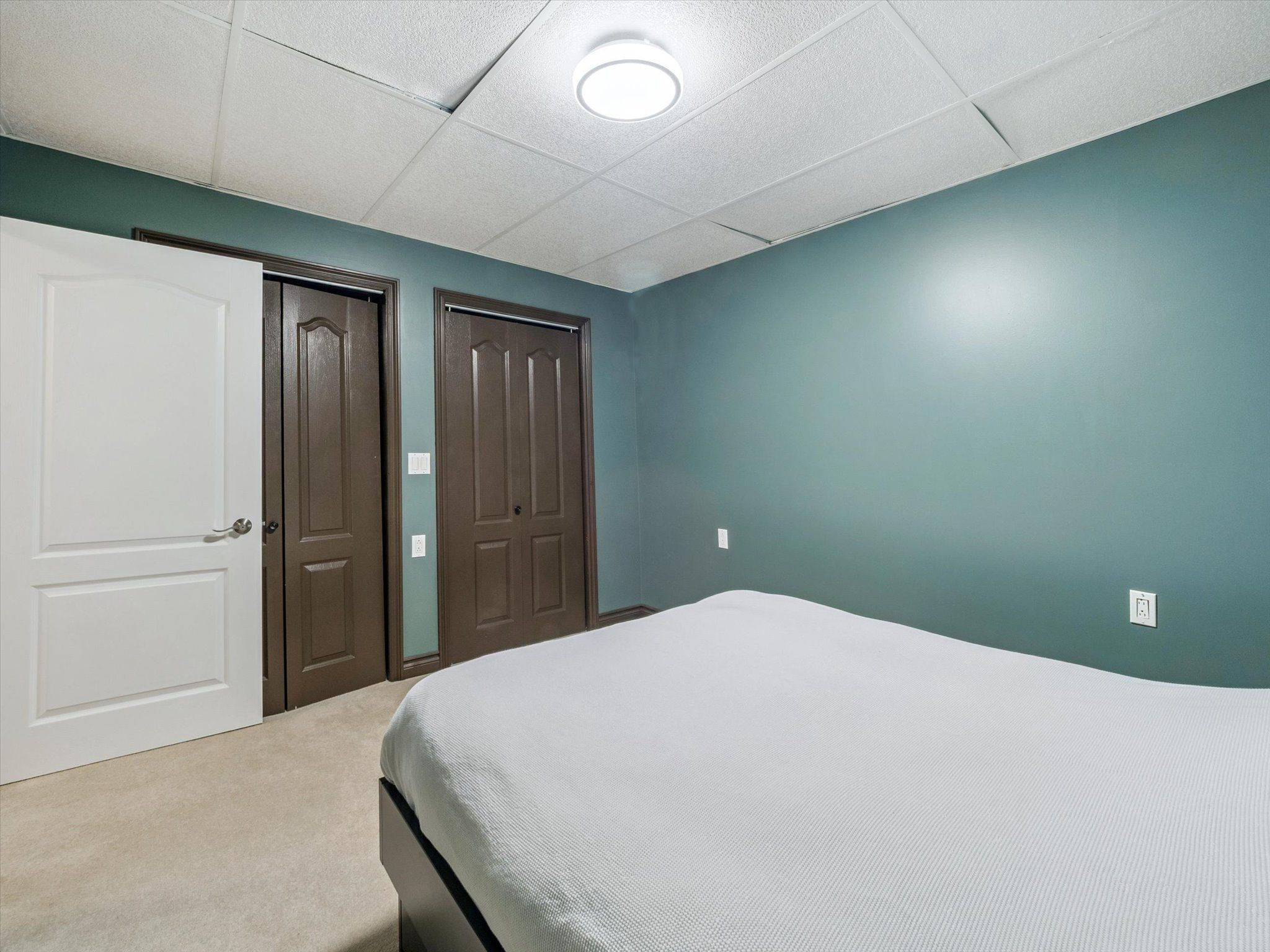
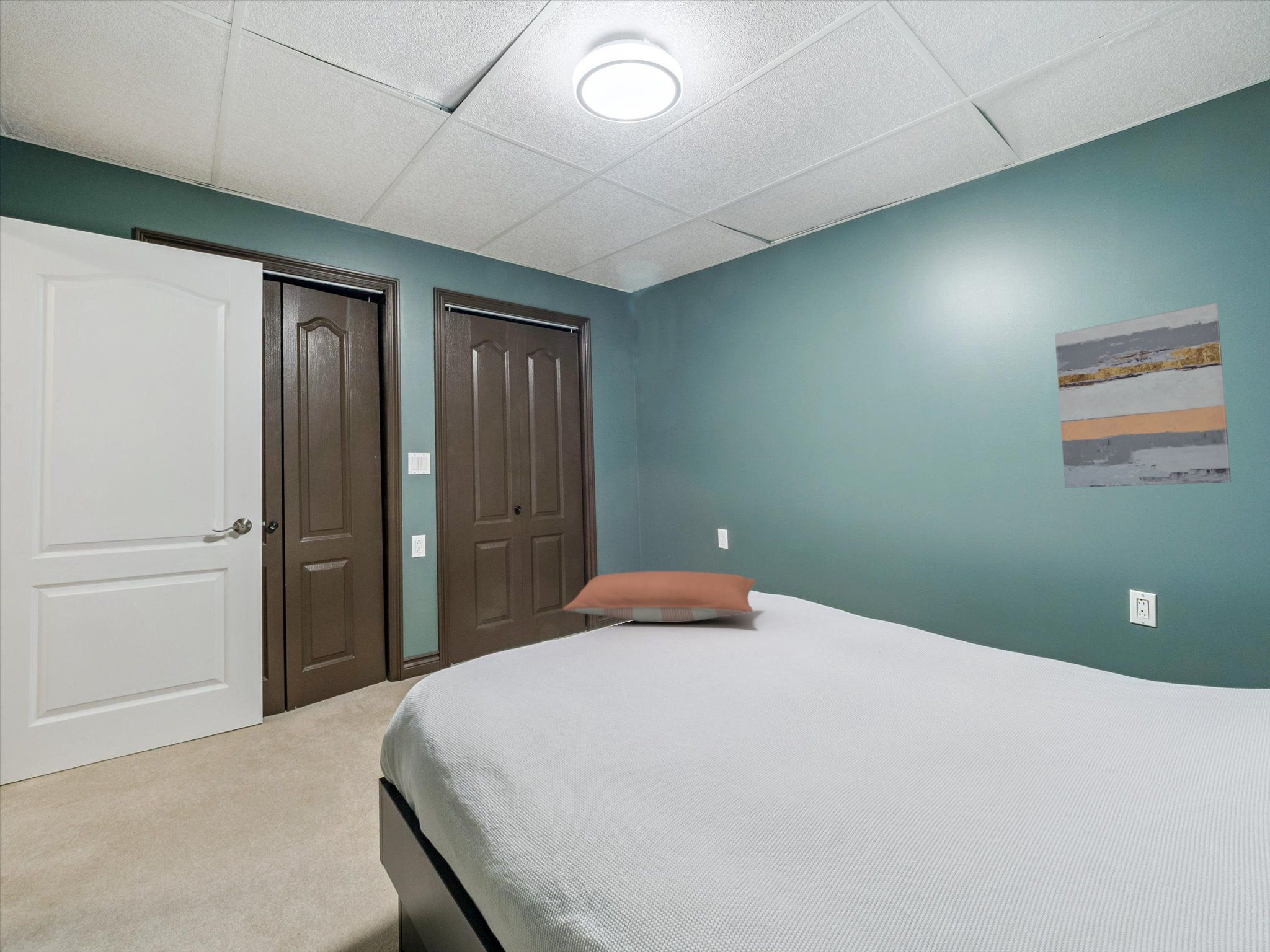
+ pillow [562,571,757,623]
+ wall art [1054,302,1232,488]
